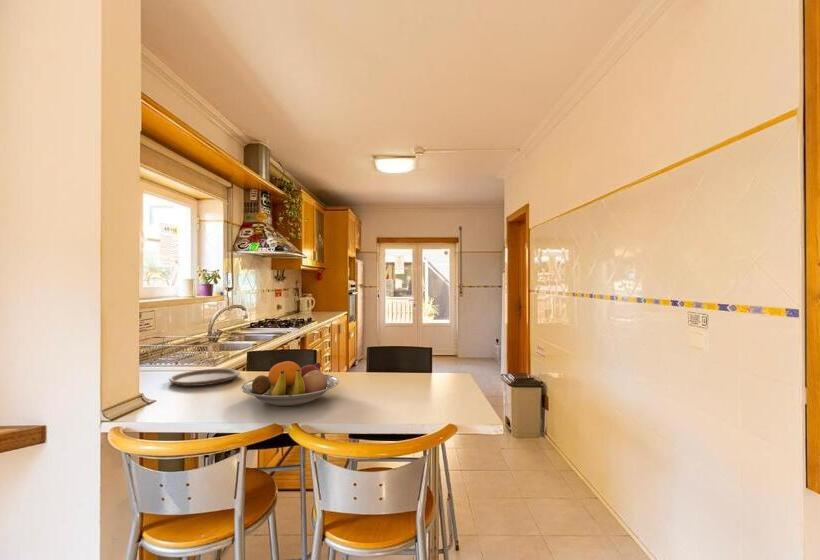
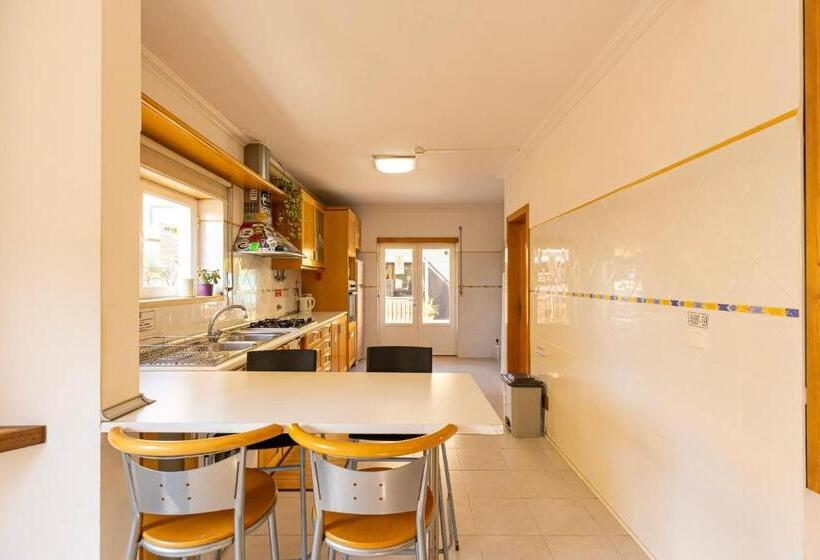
- fruit bowl [240,359,340,407]
- plate [168,367,241,387]
